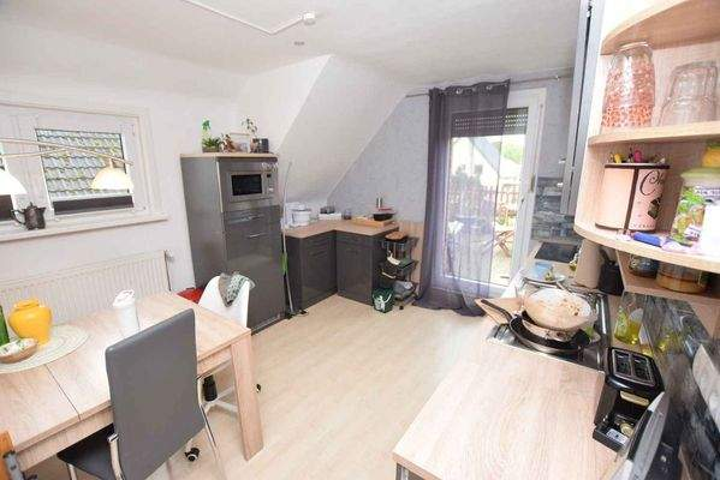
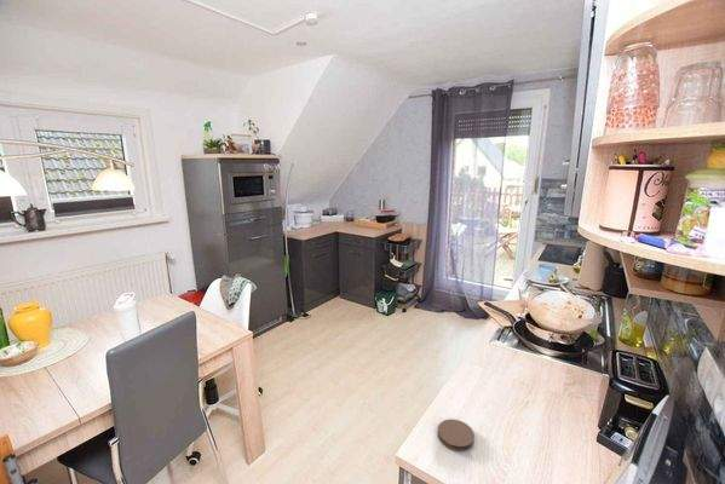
+ coaster [437,419,476,451]
